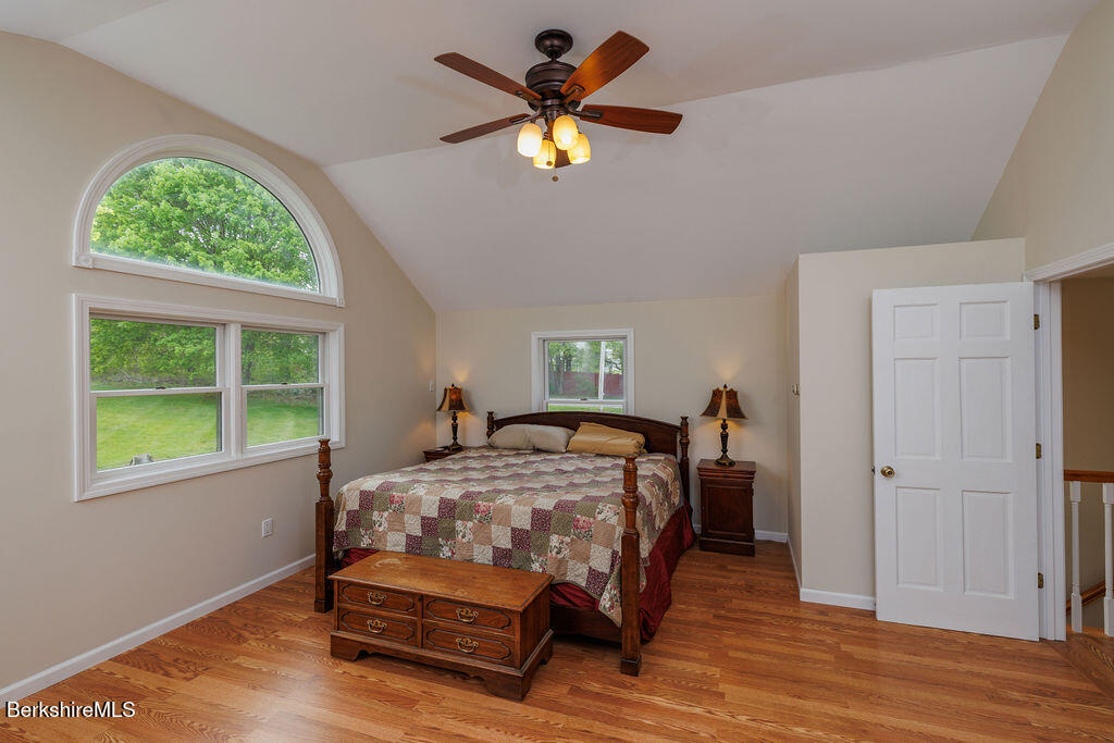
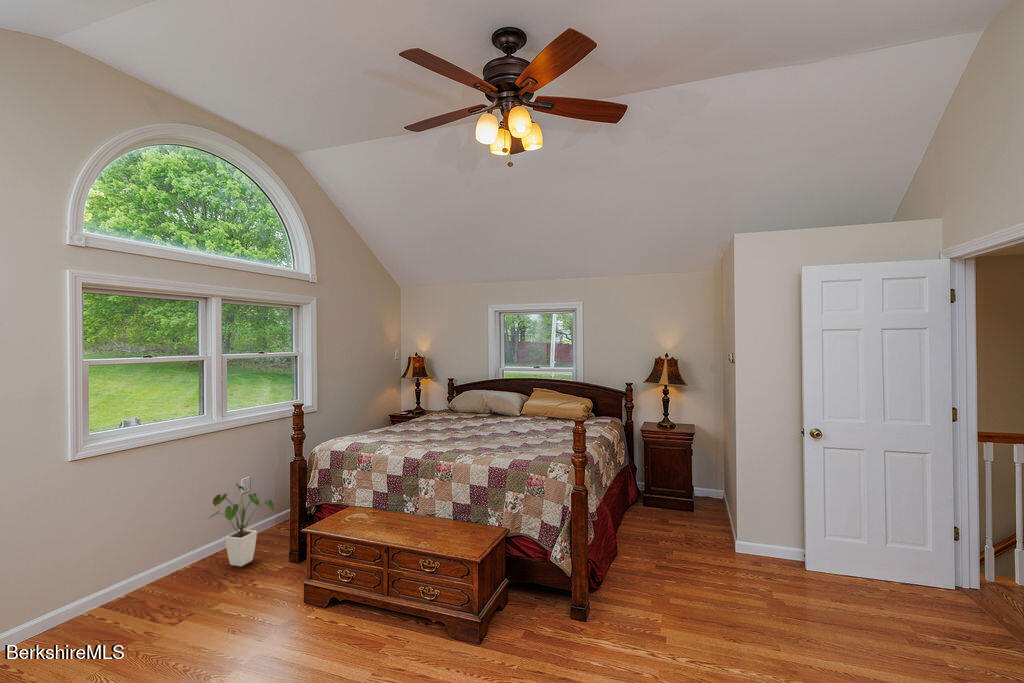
+ house plant [209,483,275,567]
